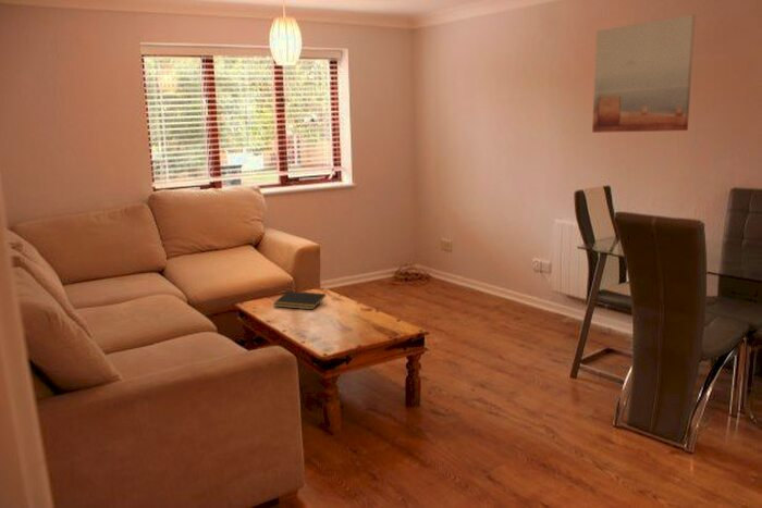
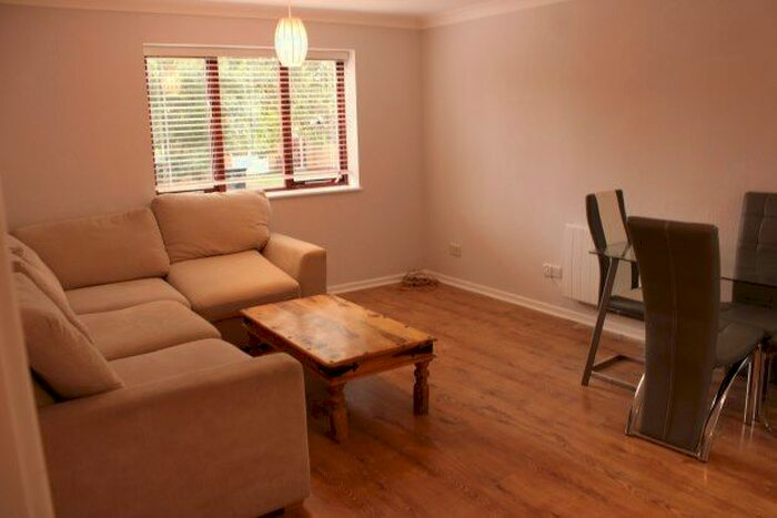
- wall art [591,13,697,134]
- notepad [272,290,327,310]
